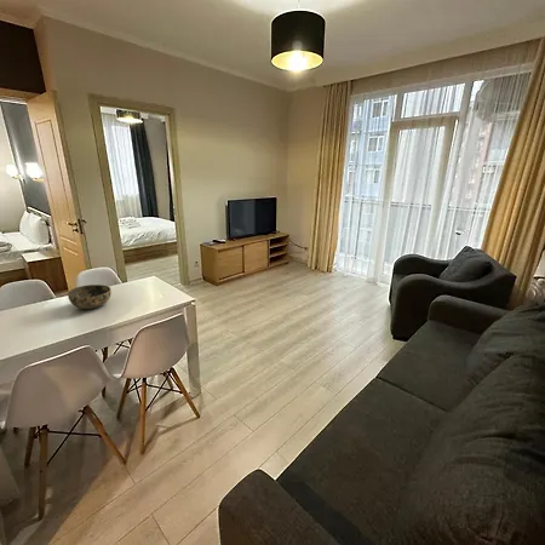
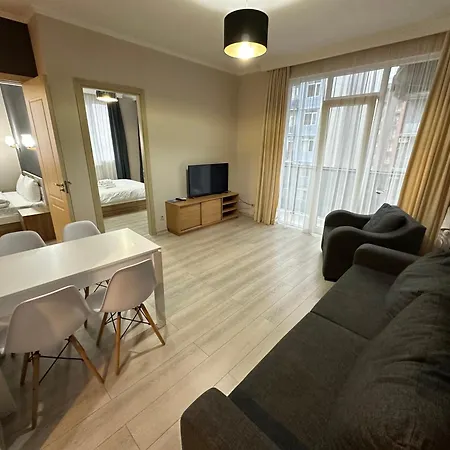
- bowl [67,283,113,310]
